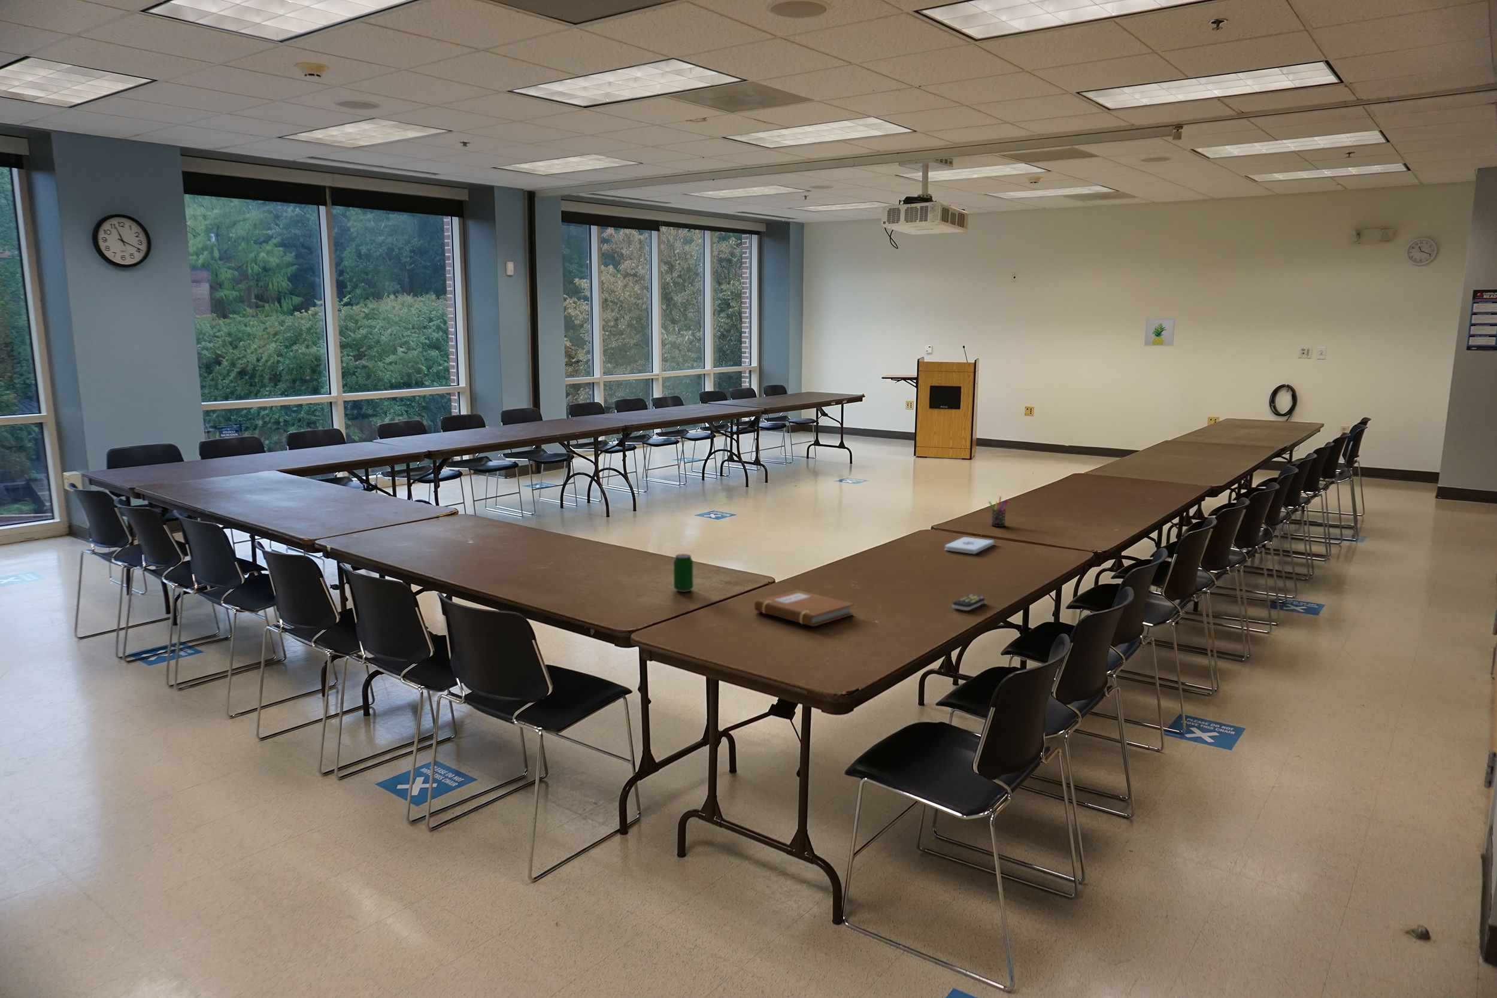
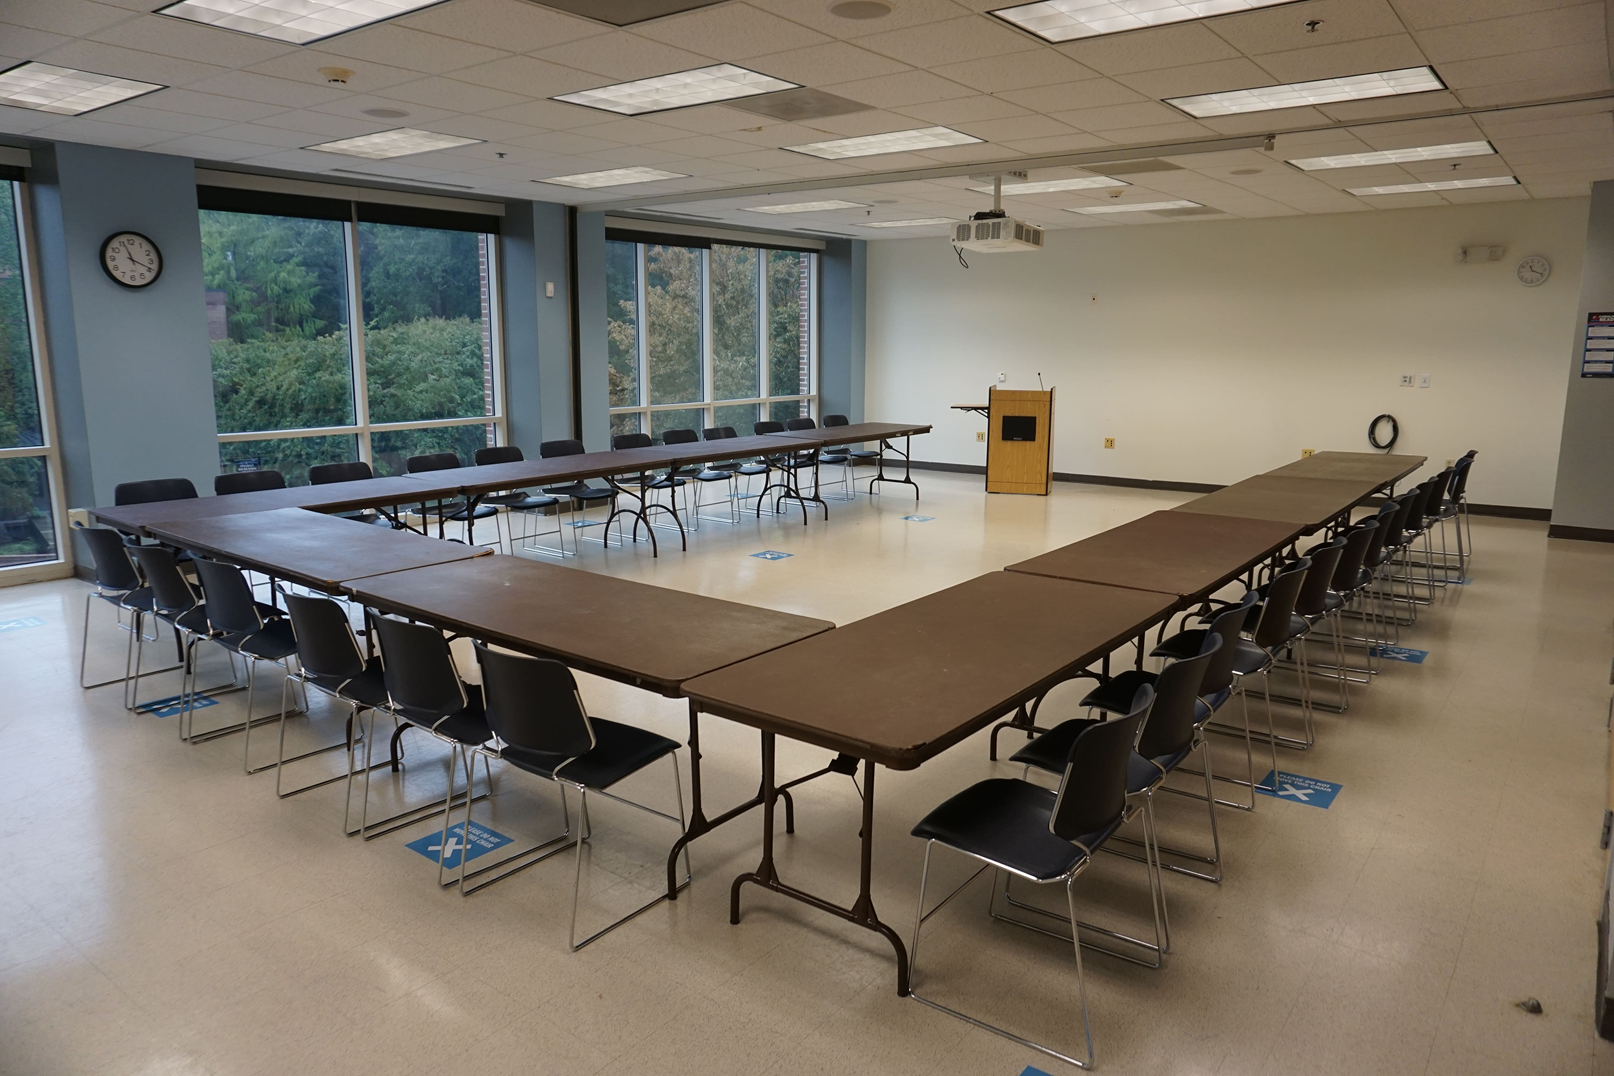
- notepad [945,537,995,555]
- notebook [754,589,854,627]
- pen holder [988,496,1009,528]
- remote control [951,595,986,611]
- wall art [1144,317,1175,346]
- beverage can [673,554,694,593]
